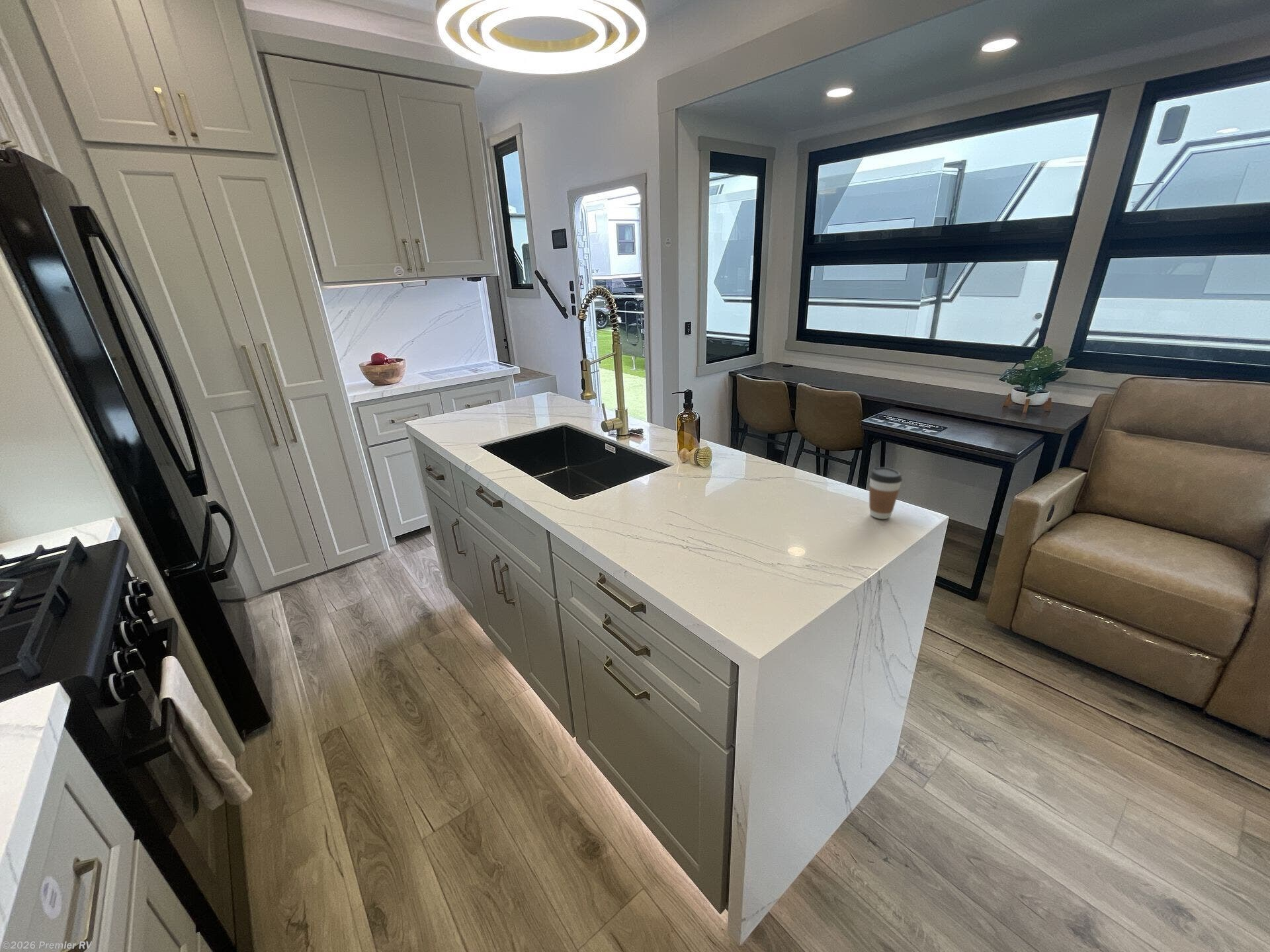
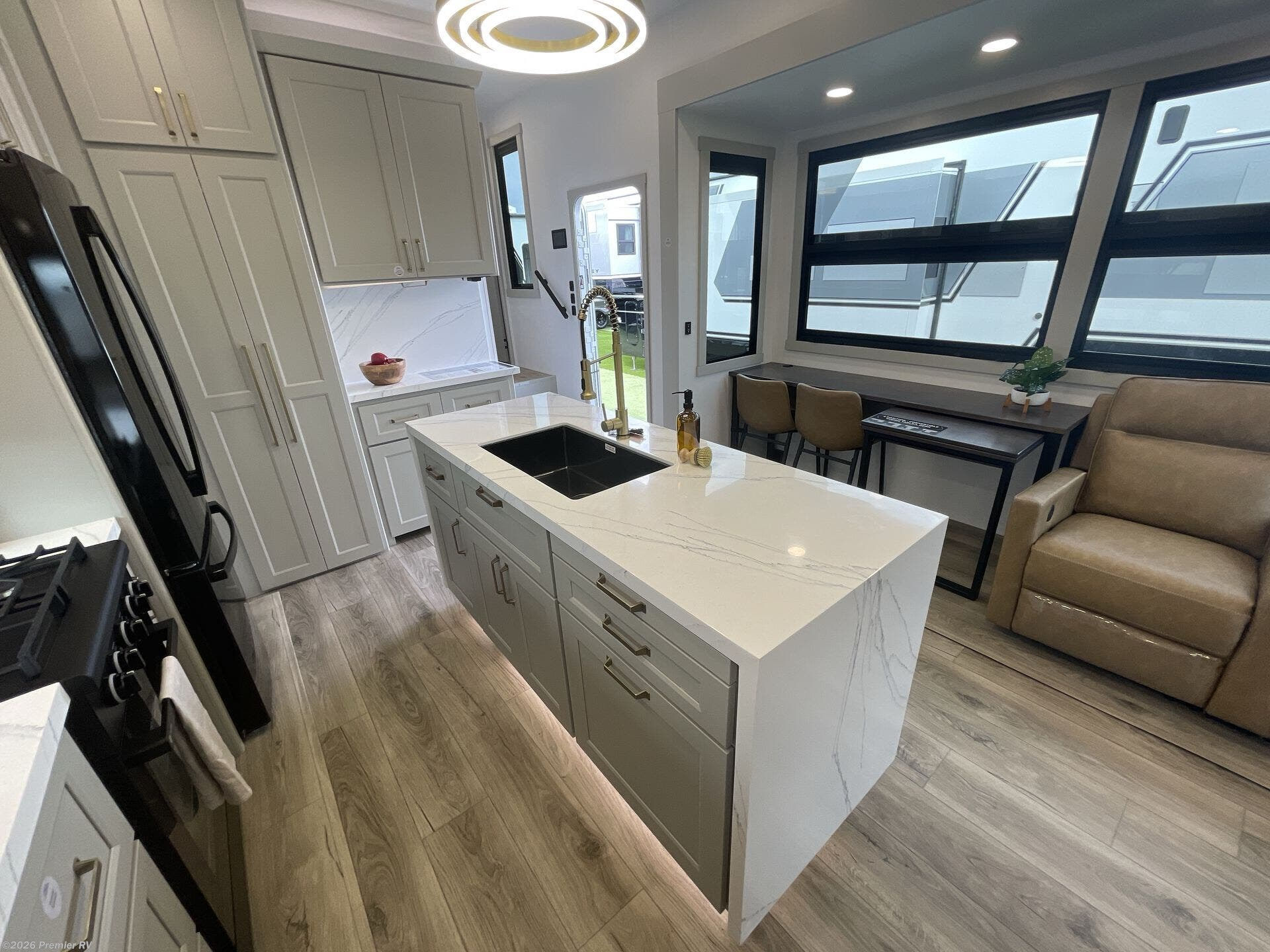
- coffee cup [868,467,903,520]
